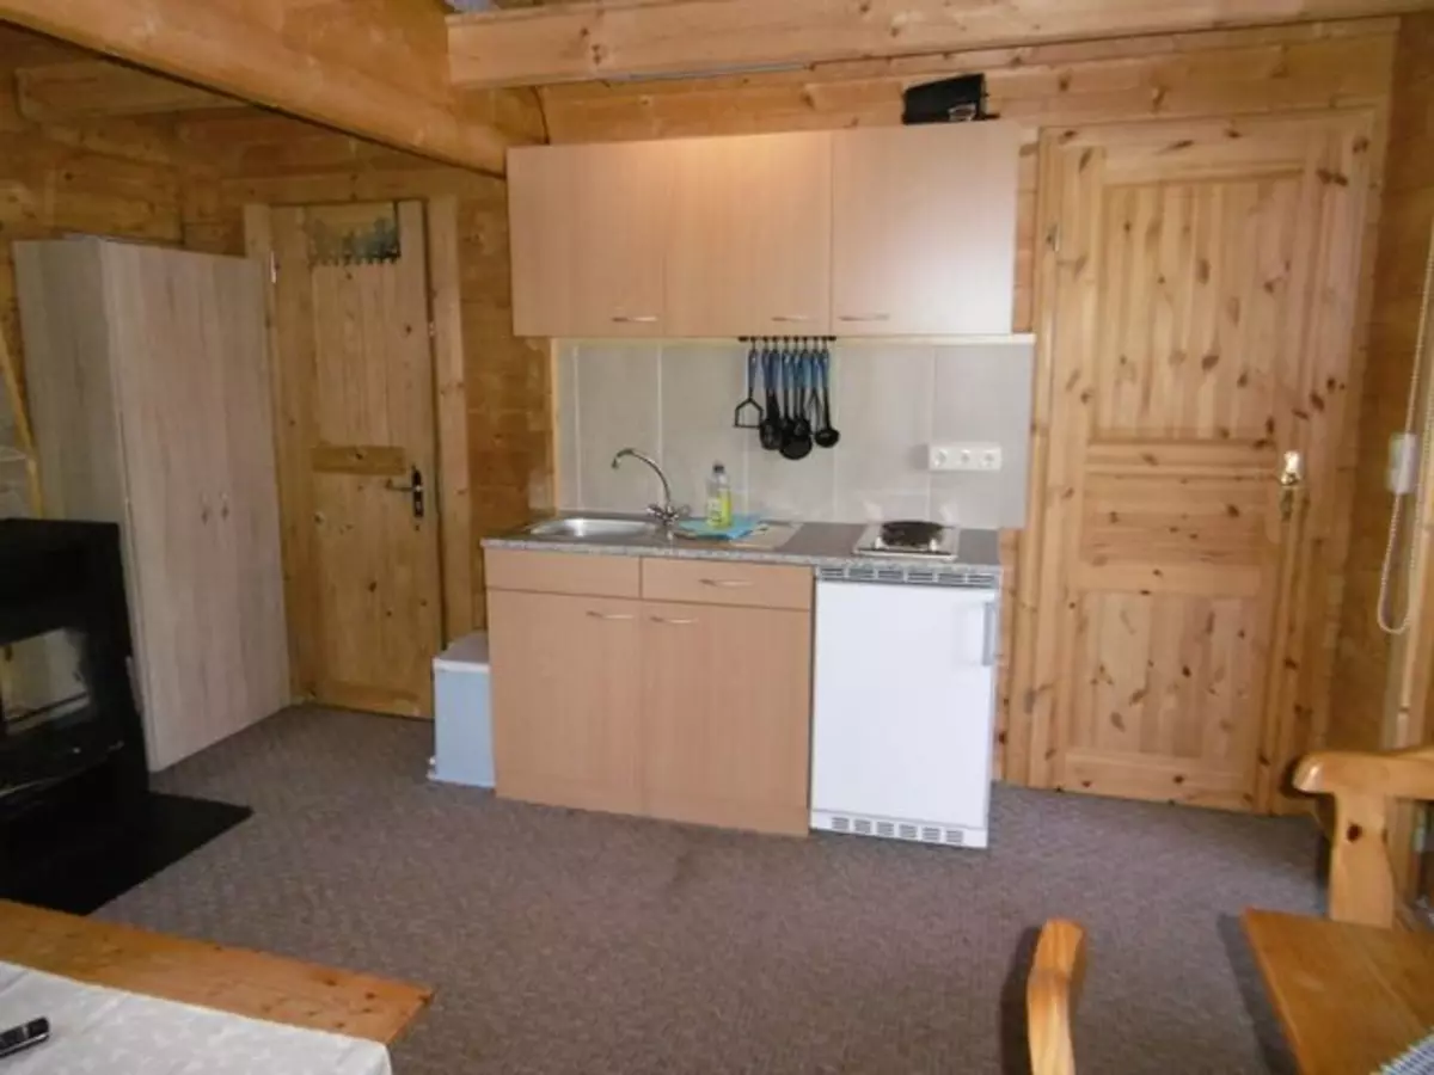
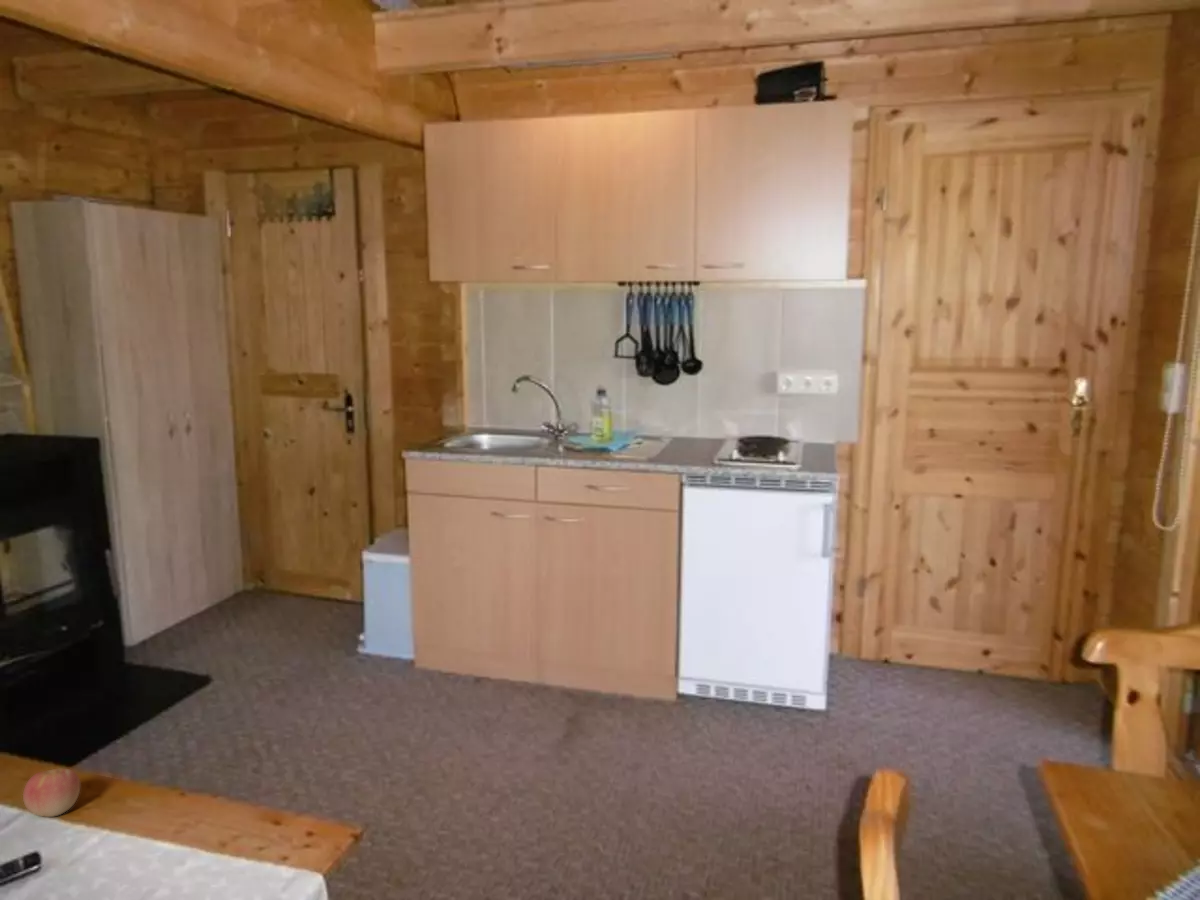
+ apple [22,768,81,818]
